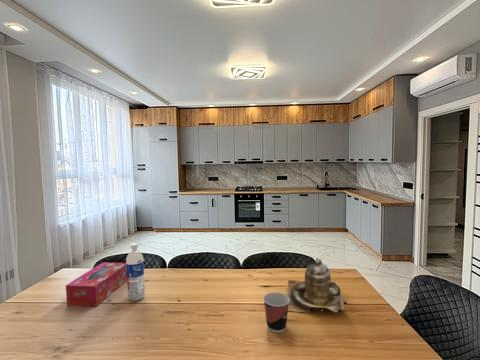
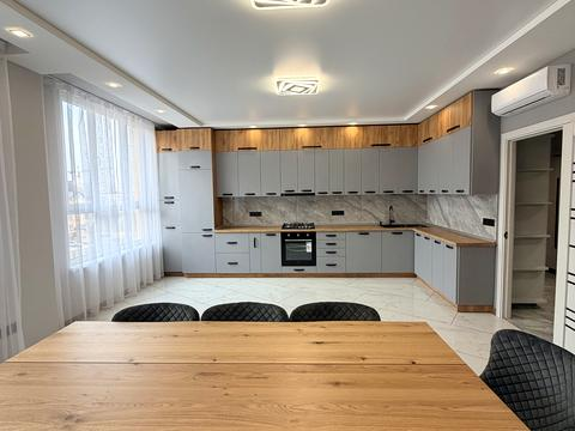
- cup [262,291,290,333]
- water bottle [125,243,146,302]
- tissue box [65,261,127,308]
- teapot [287,257,345,314]
